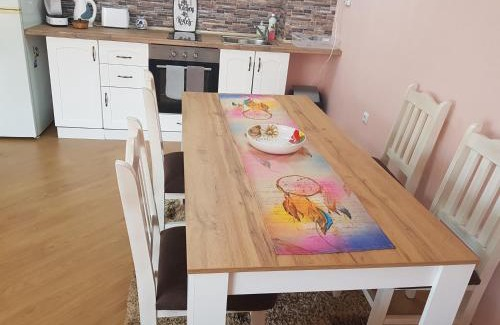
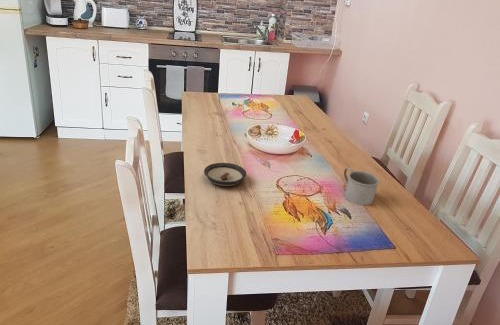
+ saucer [203,162,247,187]
+ mug [343,166,380,206]
